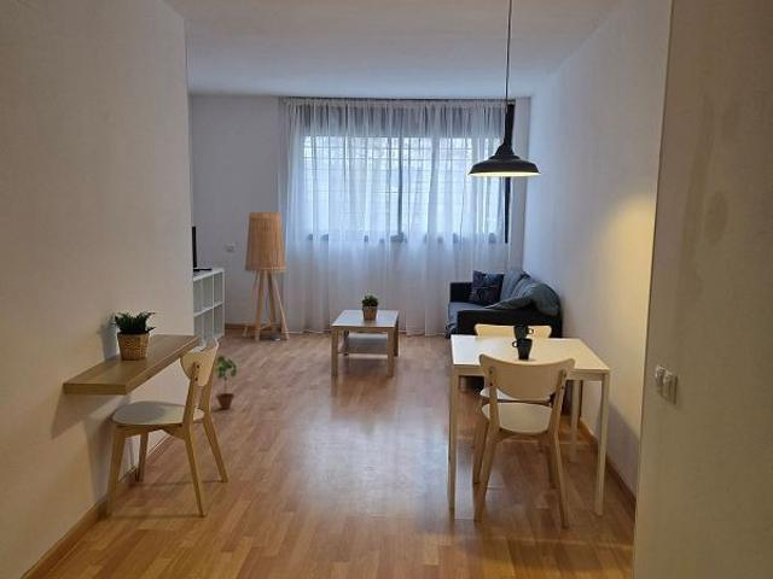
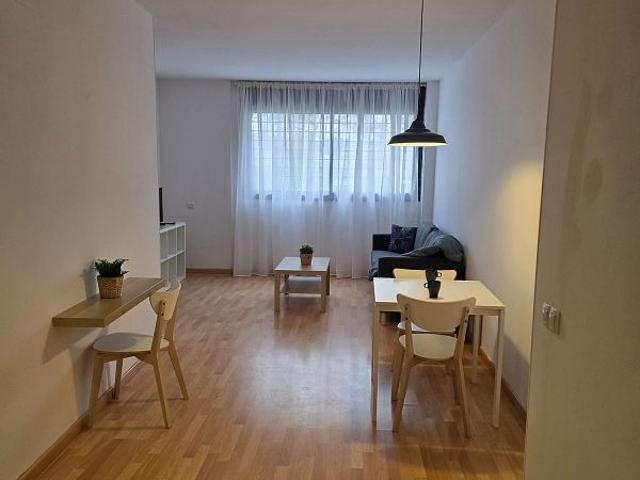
- floor lamp [243,211,290,344]
- potted plant [214,355,238,410]
